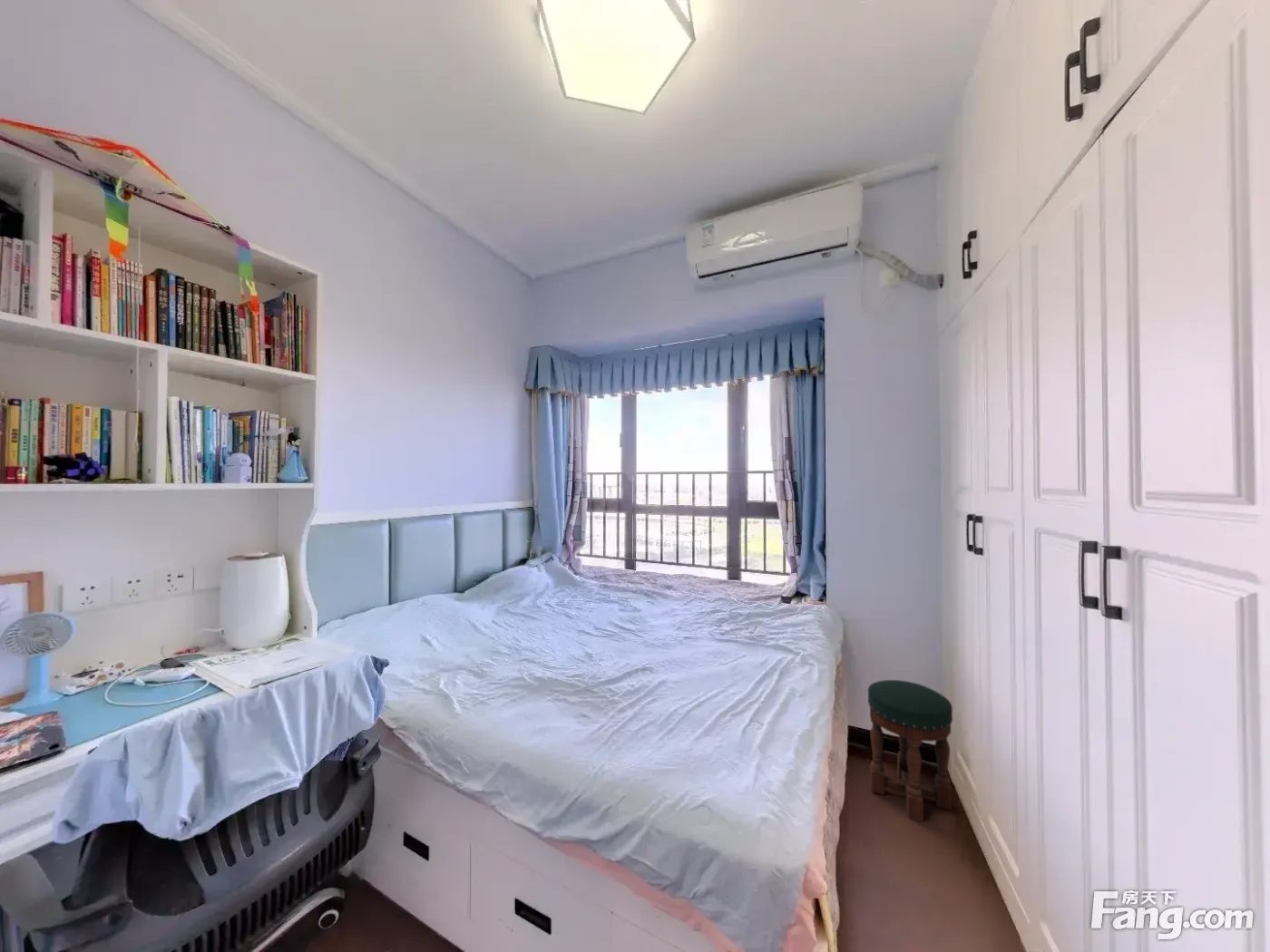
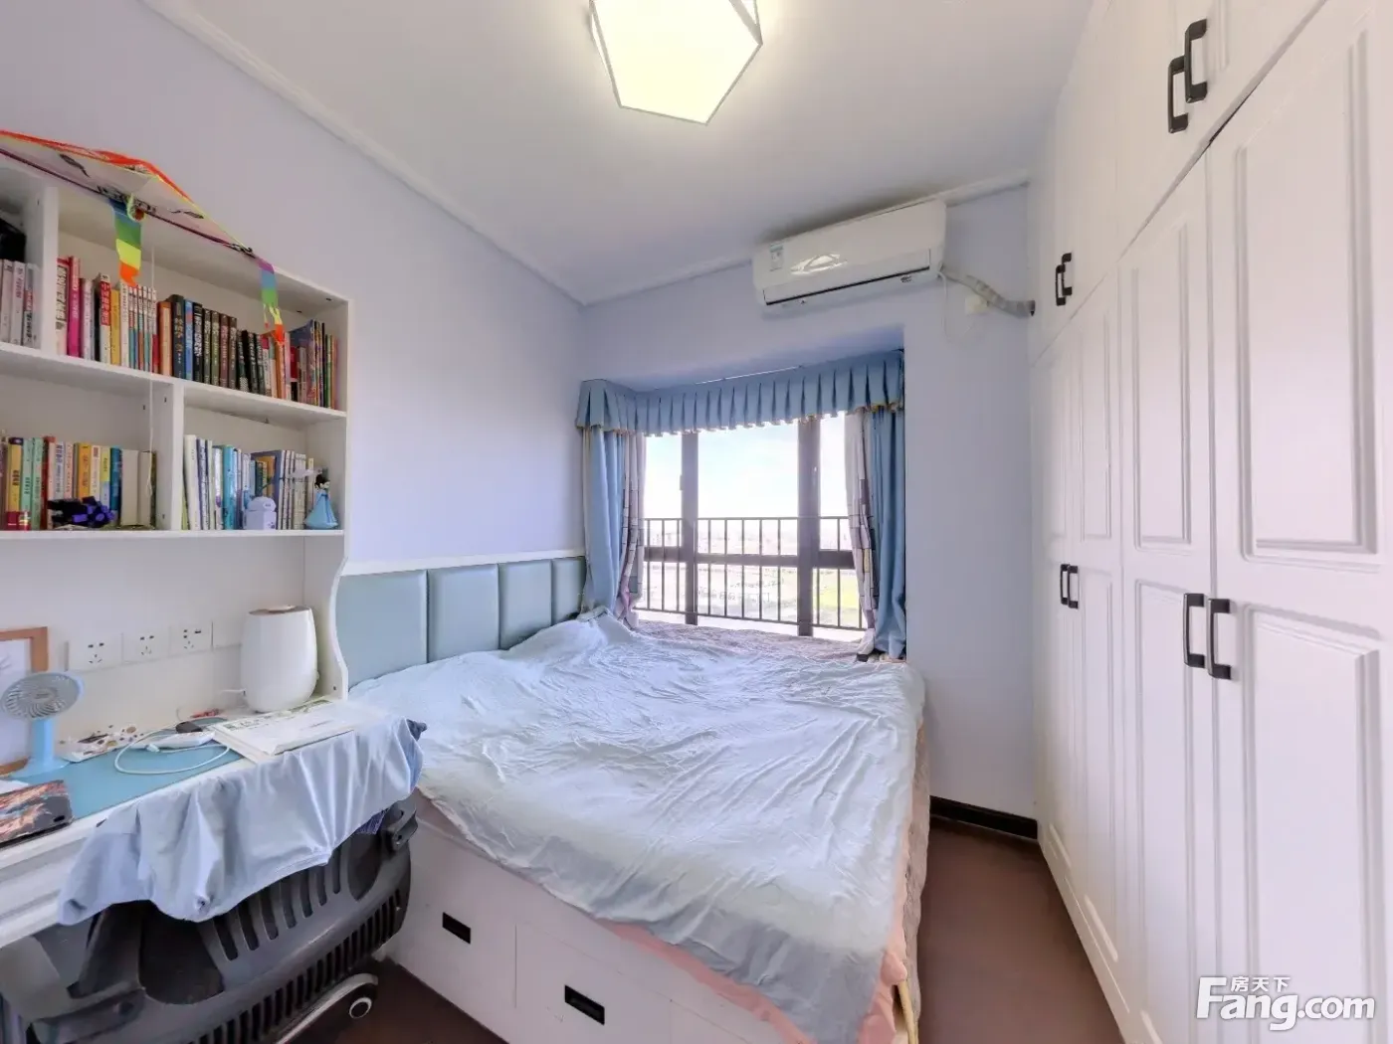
- stool [866,679,953,822]
